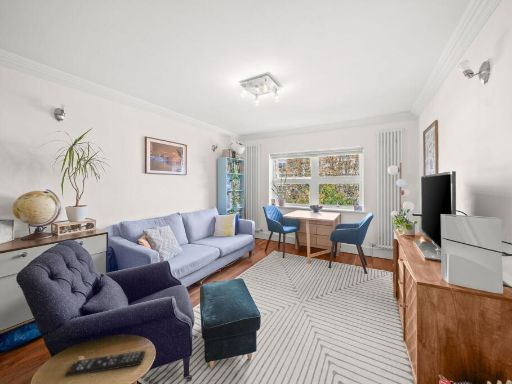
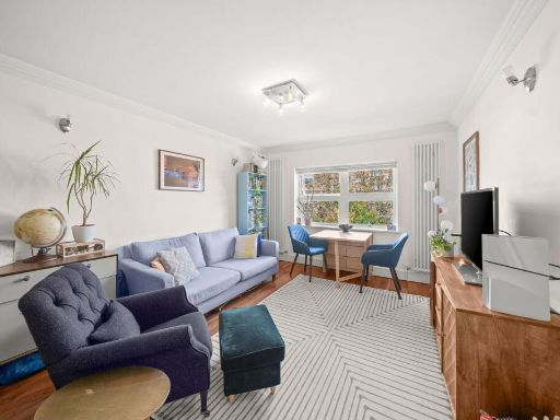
- remote control [64,349,146,378]
